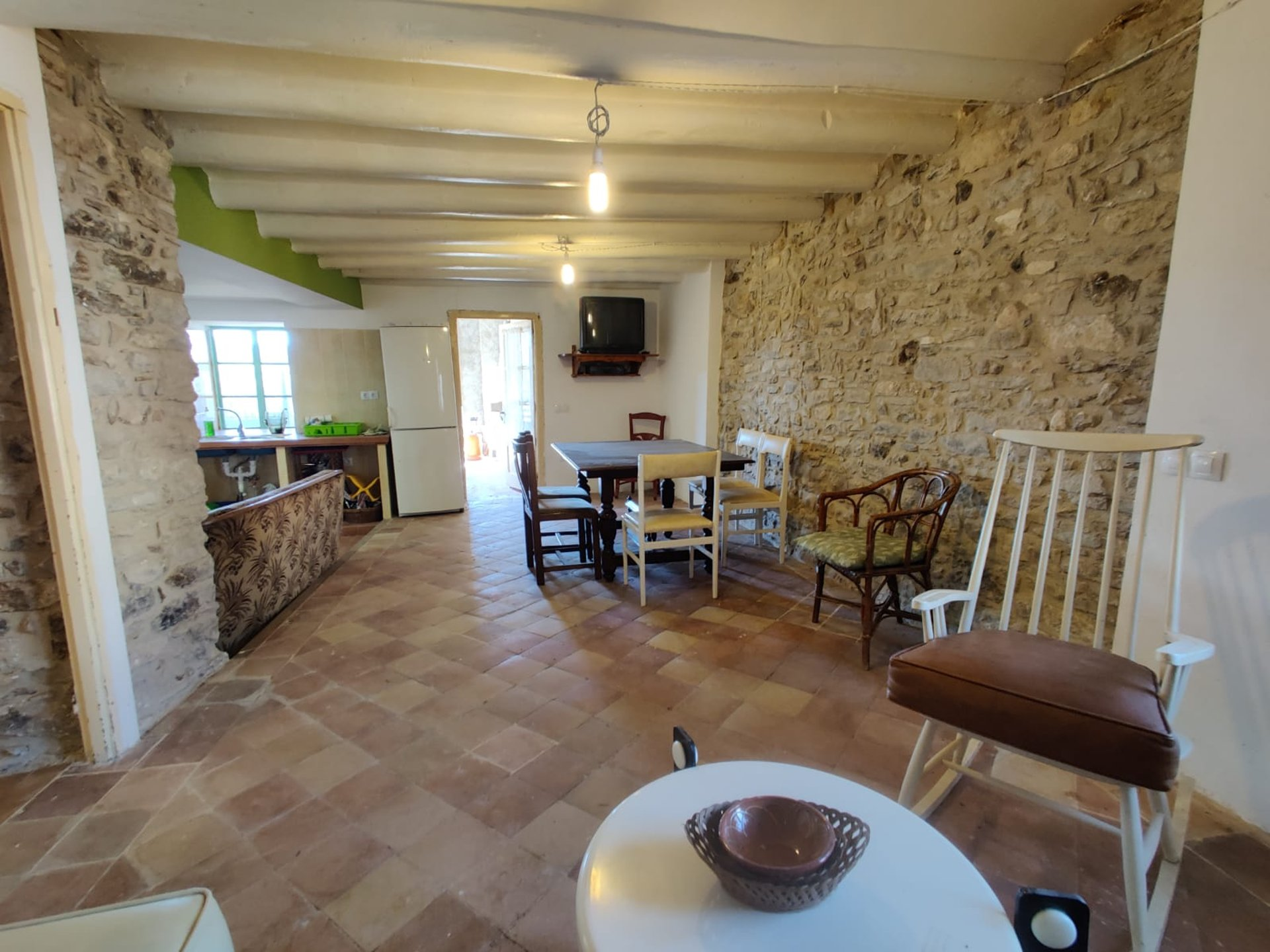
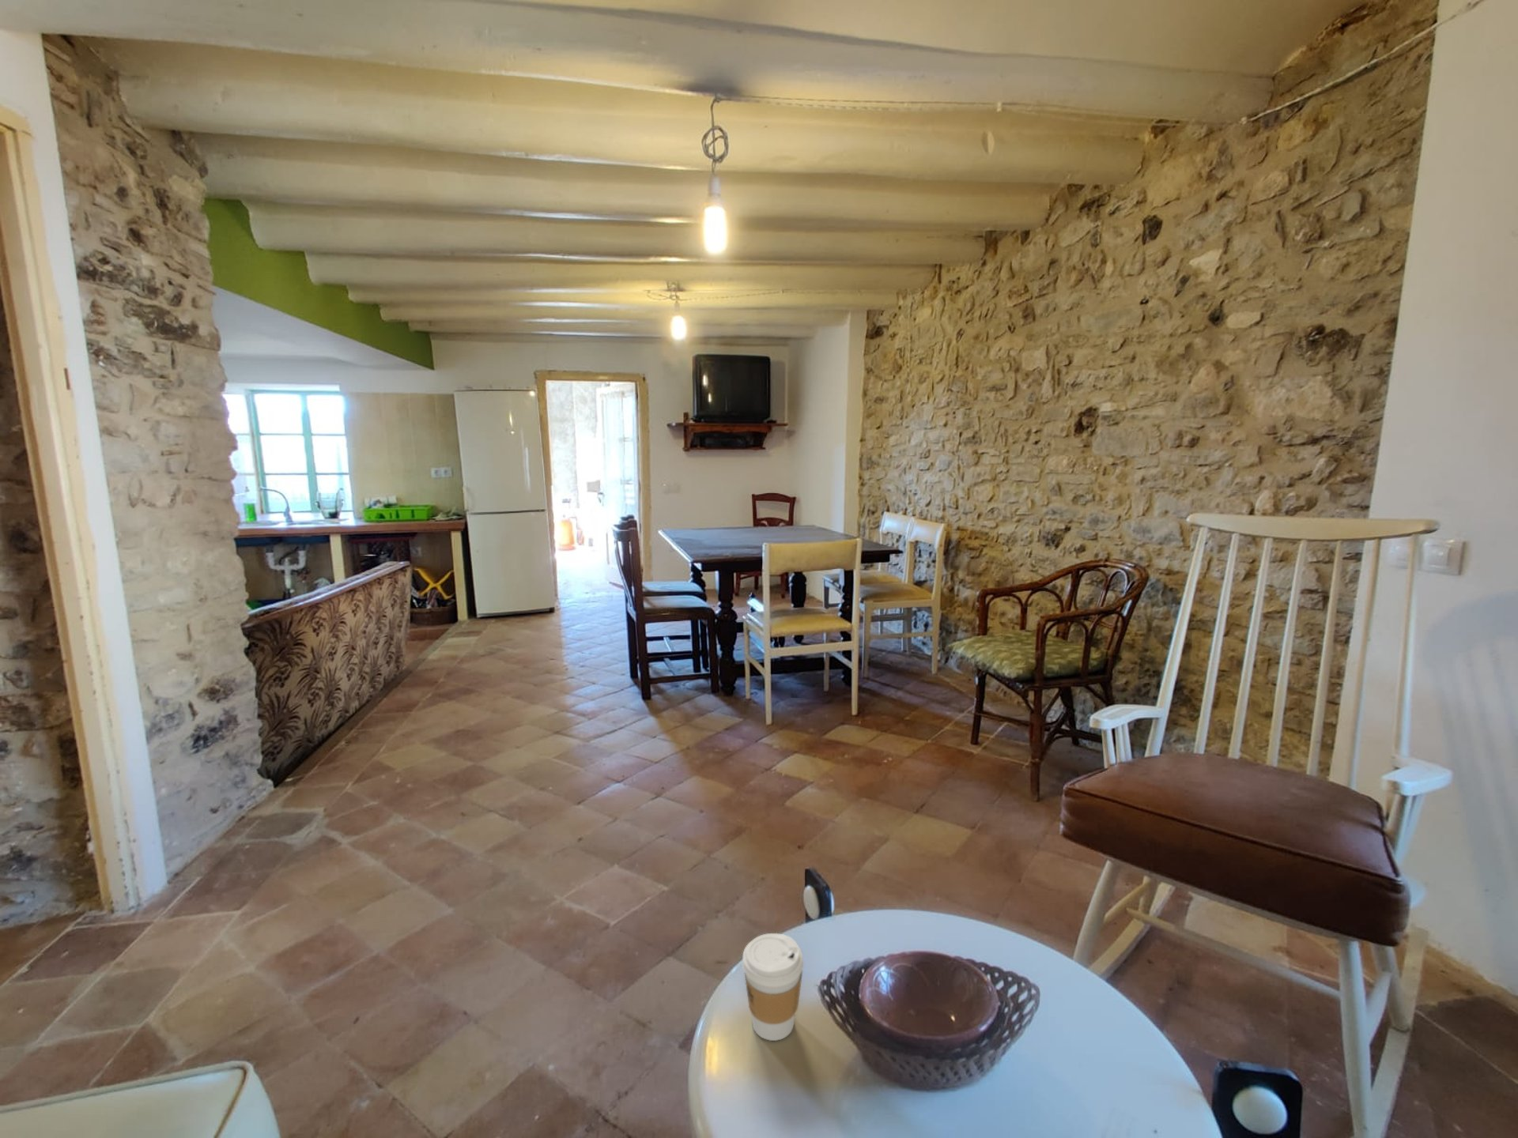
+ coffee cup [741,932,804,1041]
